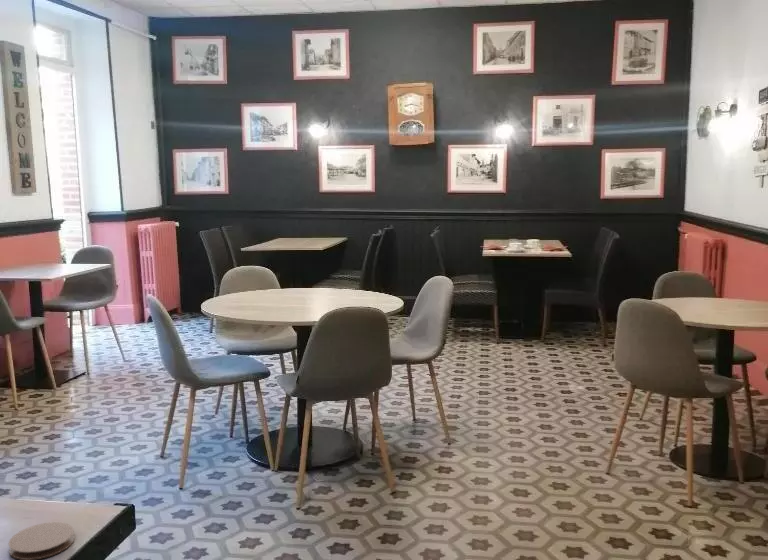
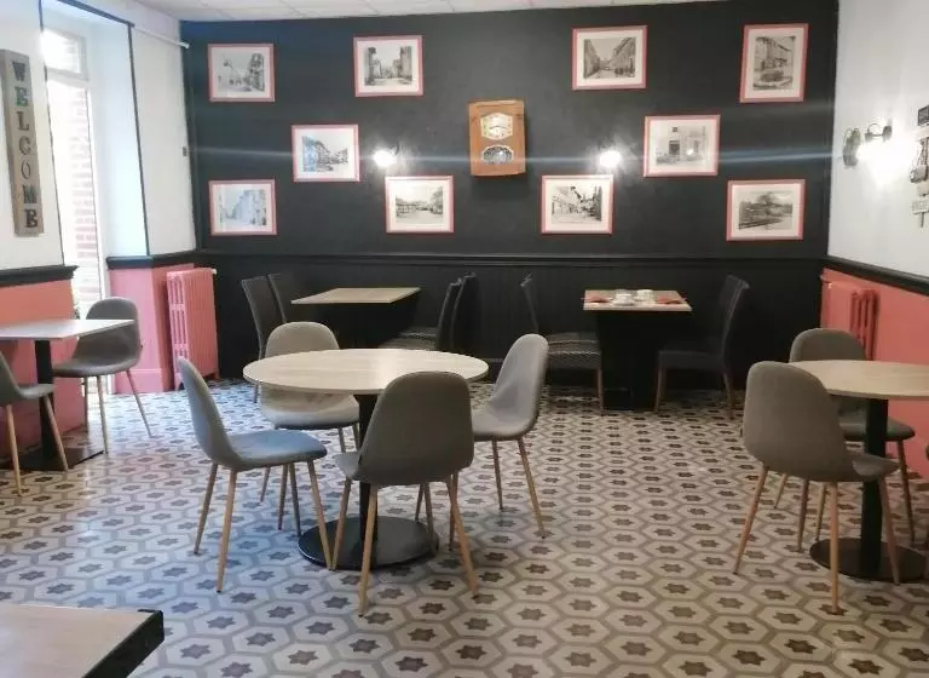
- coaster [7,521,76,560]
